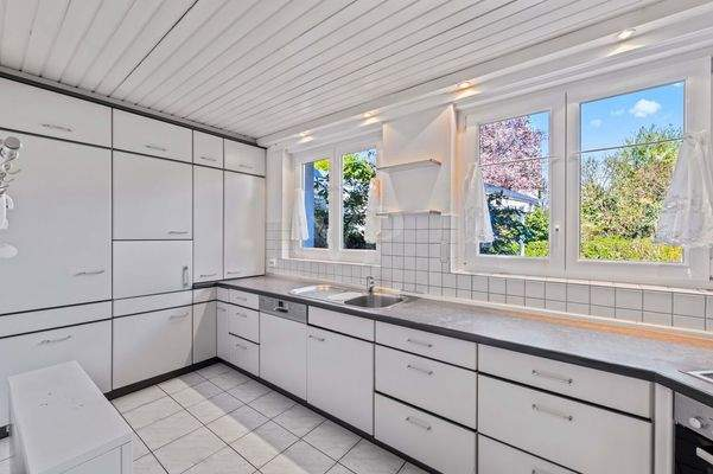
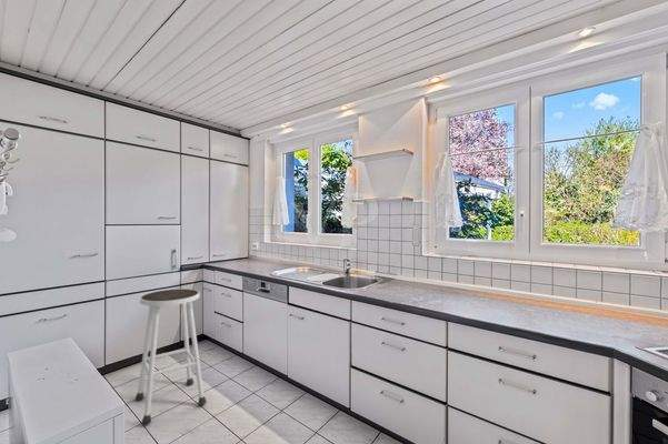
+ stool [134,287,208,426]
